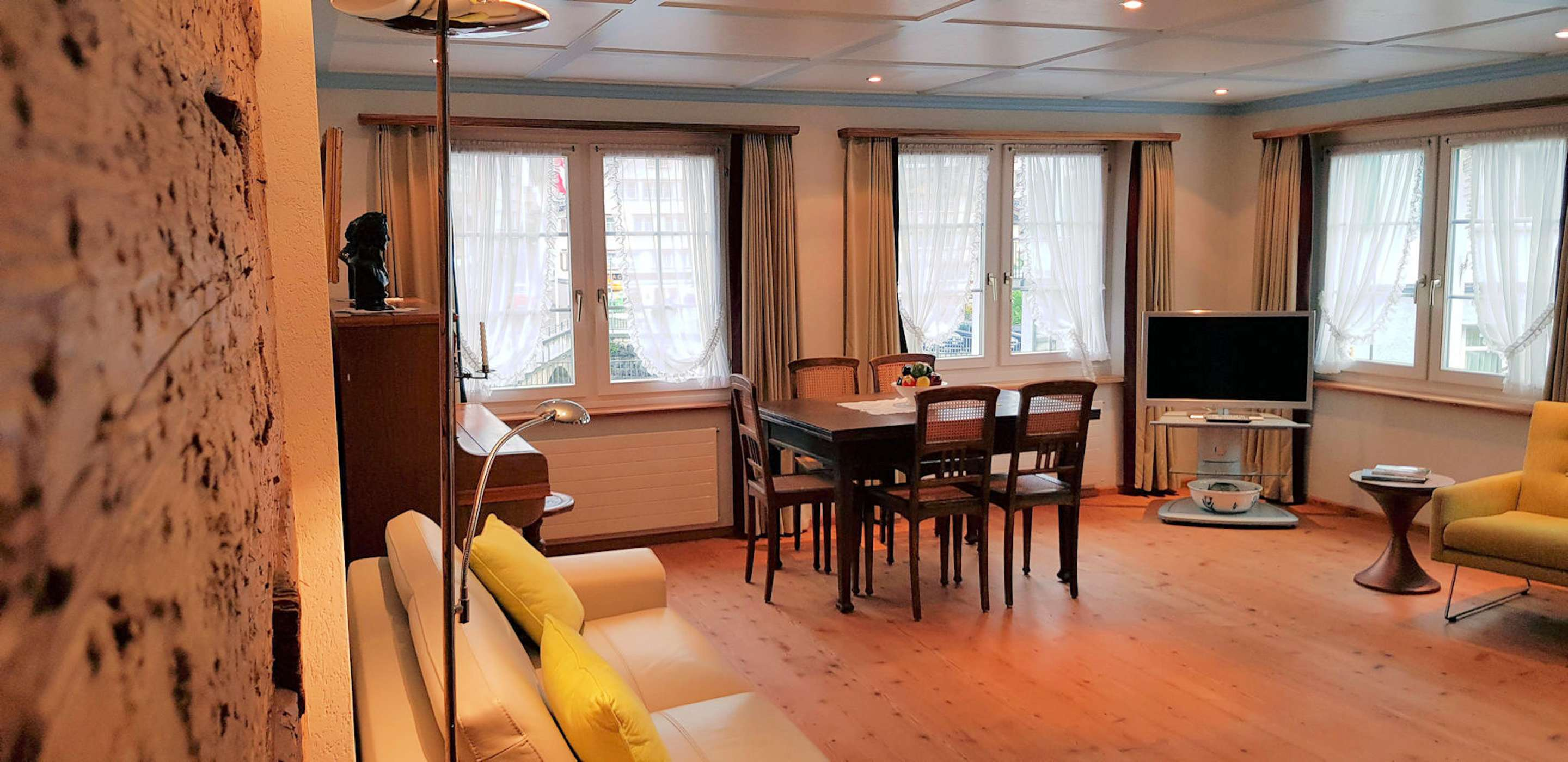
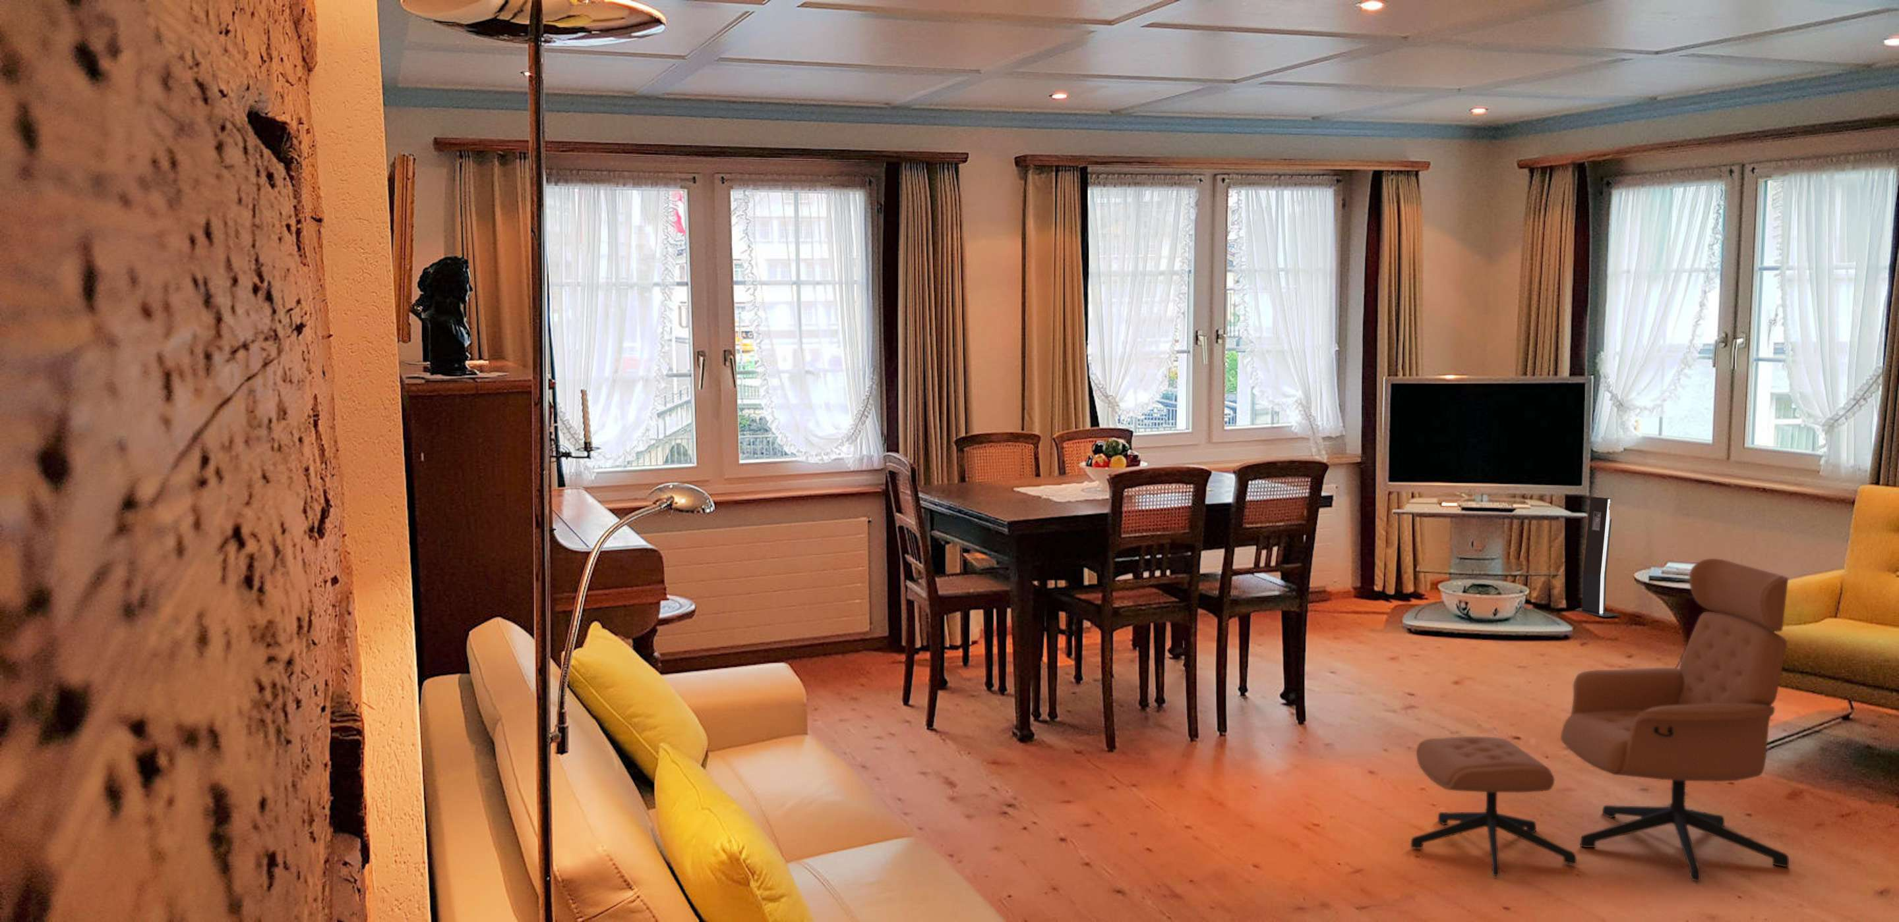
+ lounge chair [1411,558,1790,882]
+ speaker [1576,496,1620,618]
